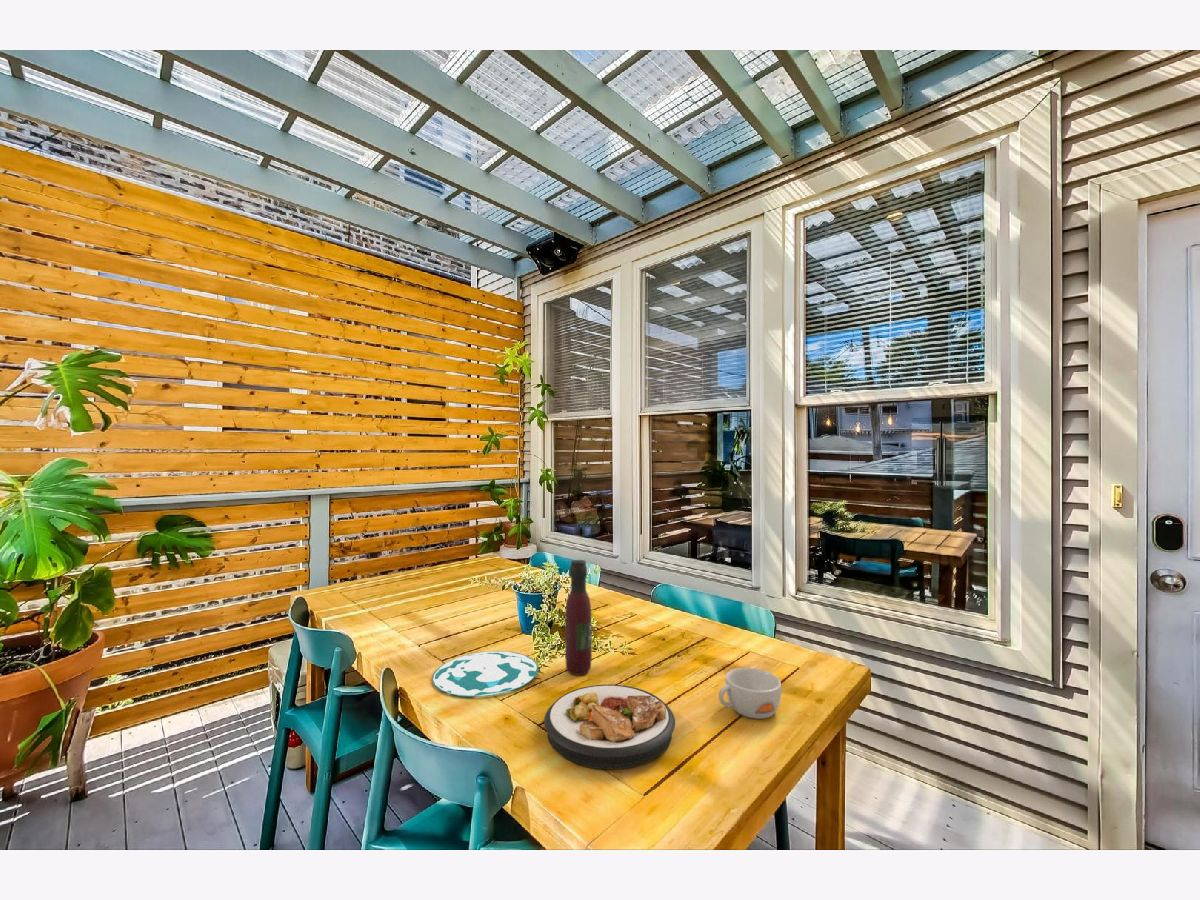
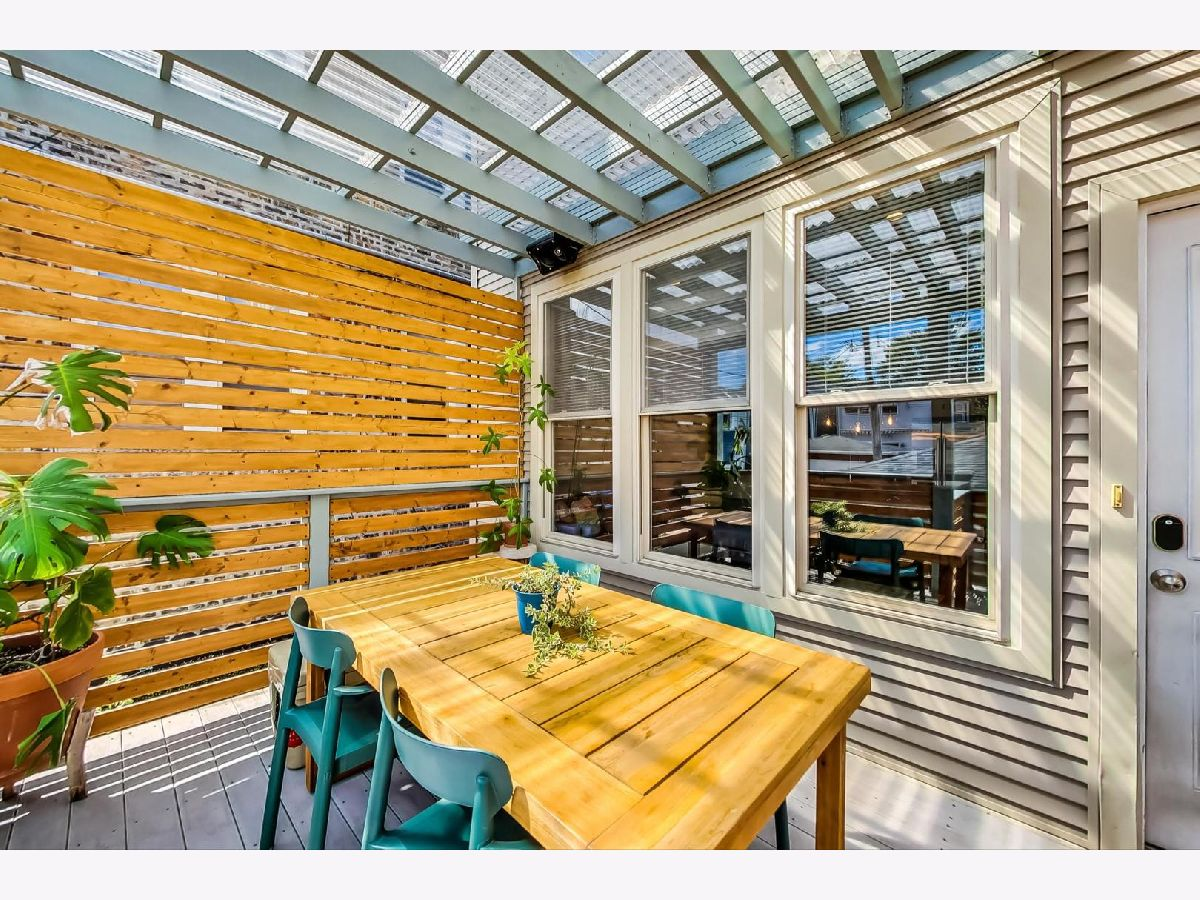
- plate [431,650,539,698]
- bowl [718,667,783,720]
- wine bottle [564,559,593,676]
- plate [543,684,676,770]
